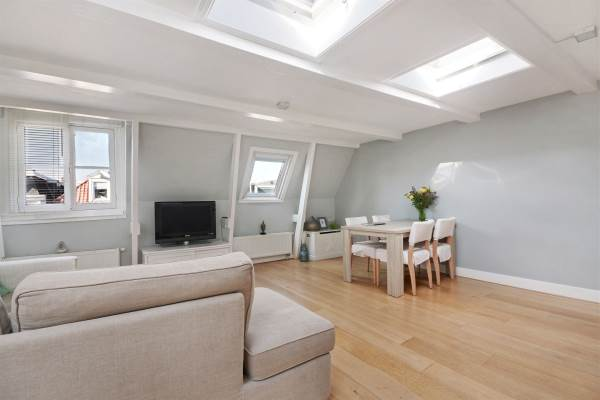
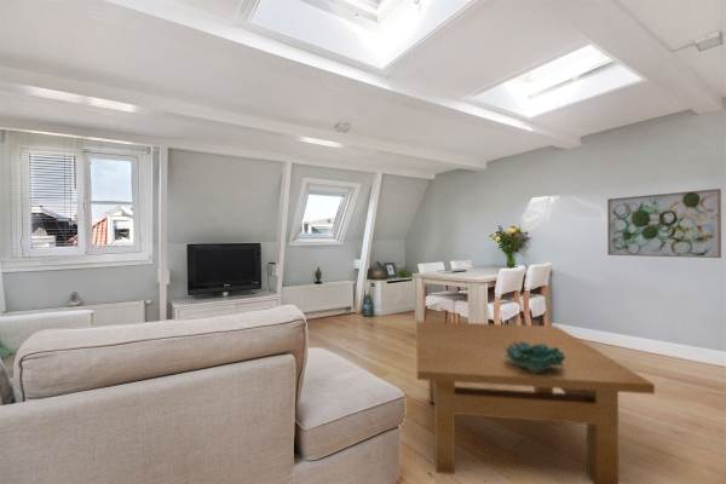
+ table [415,321,656,484]
+ wall art [606,188,722,259]
+ decorative bowl [503,341,565,371]
